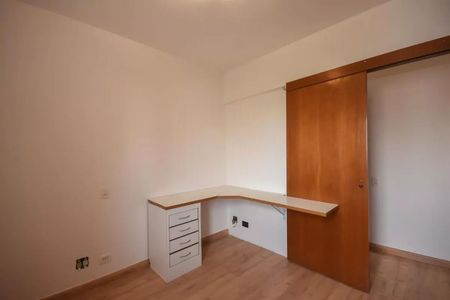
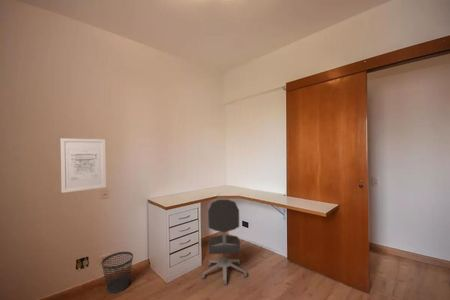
+ wastebasket [101,251,134,294]
+ office chair [201,198,248,286]
+ wall art [60,137,107,194]
